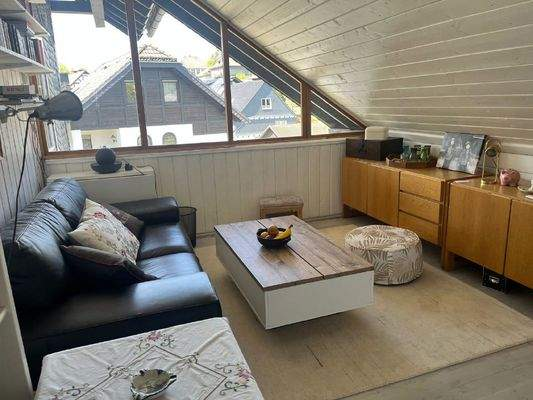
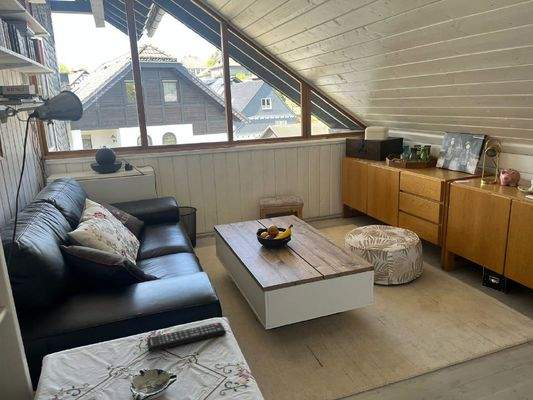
+ remote control [146,321,227,353]
